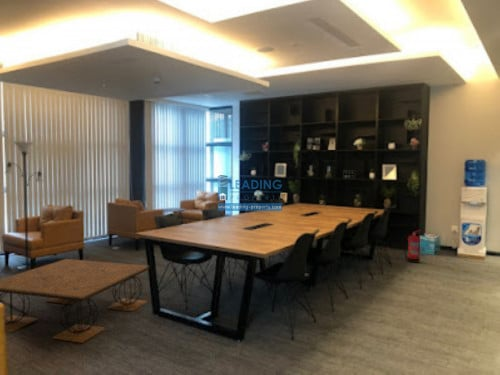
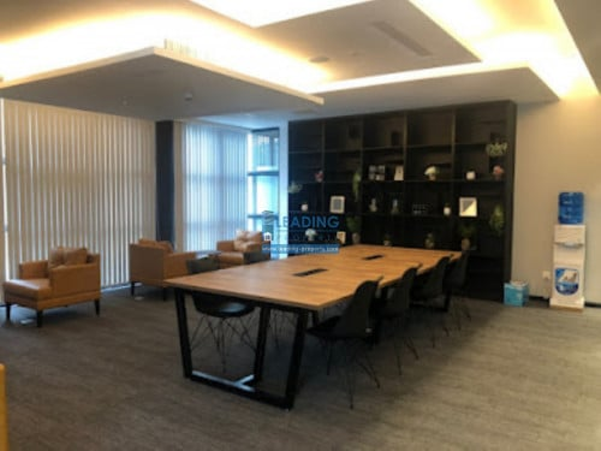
- fire extinguisher [401,229,422,264]
- coffee table [0,258,149,344]
- floor lamp [4,140,45,272]
